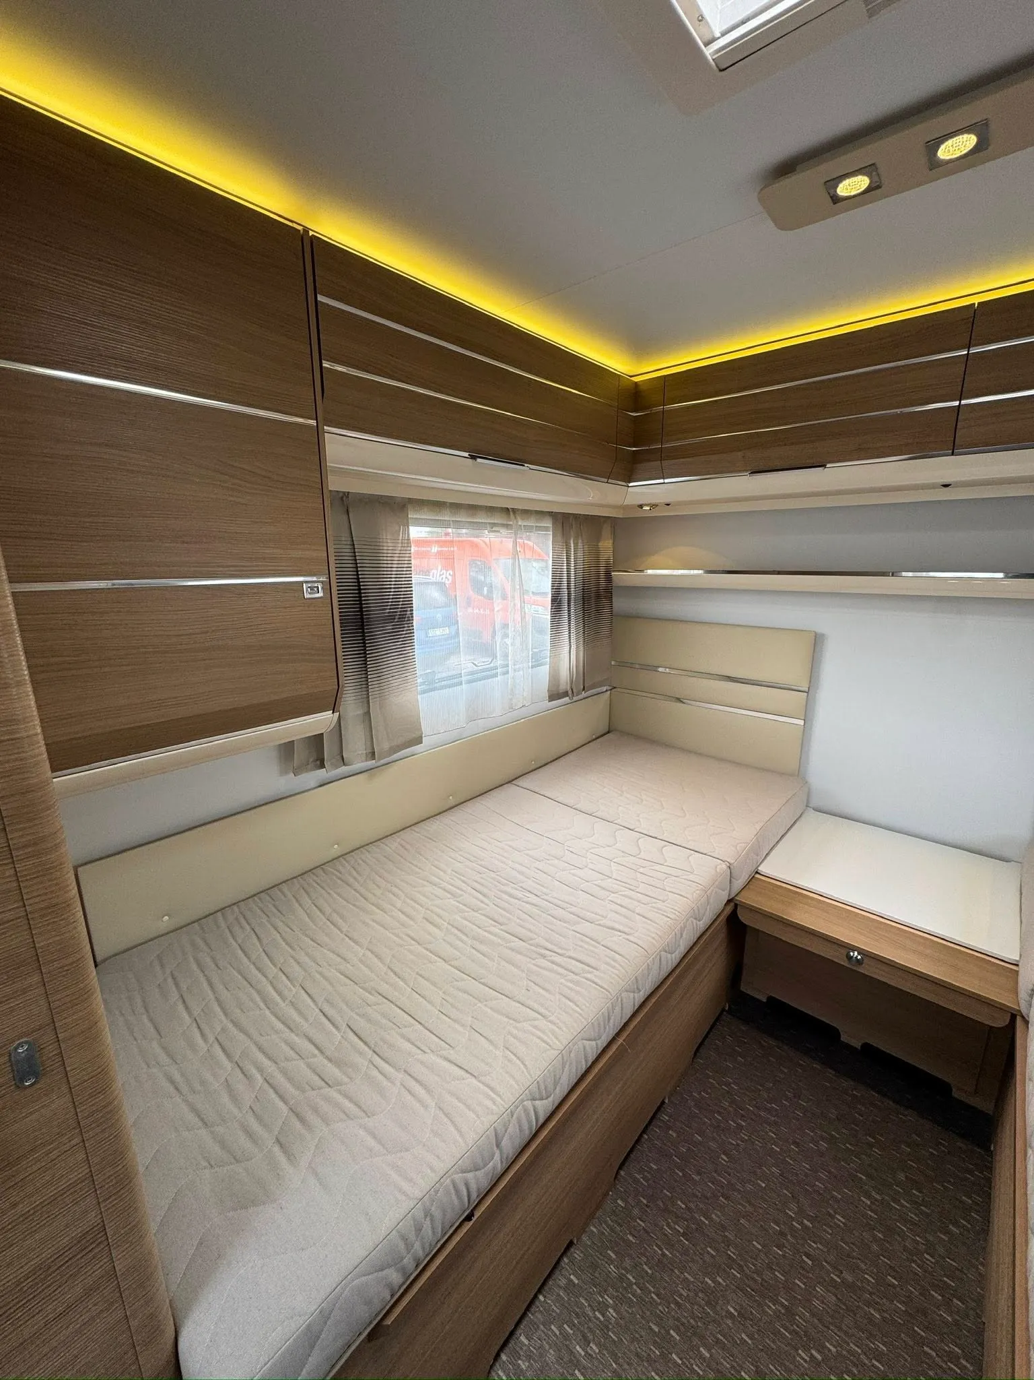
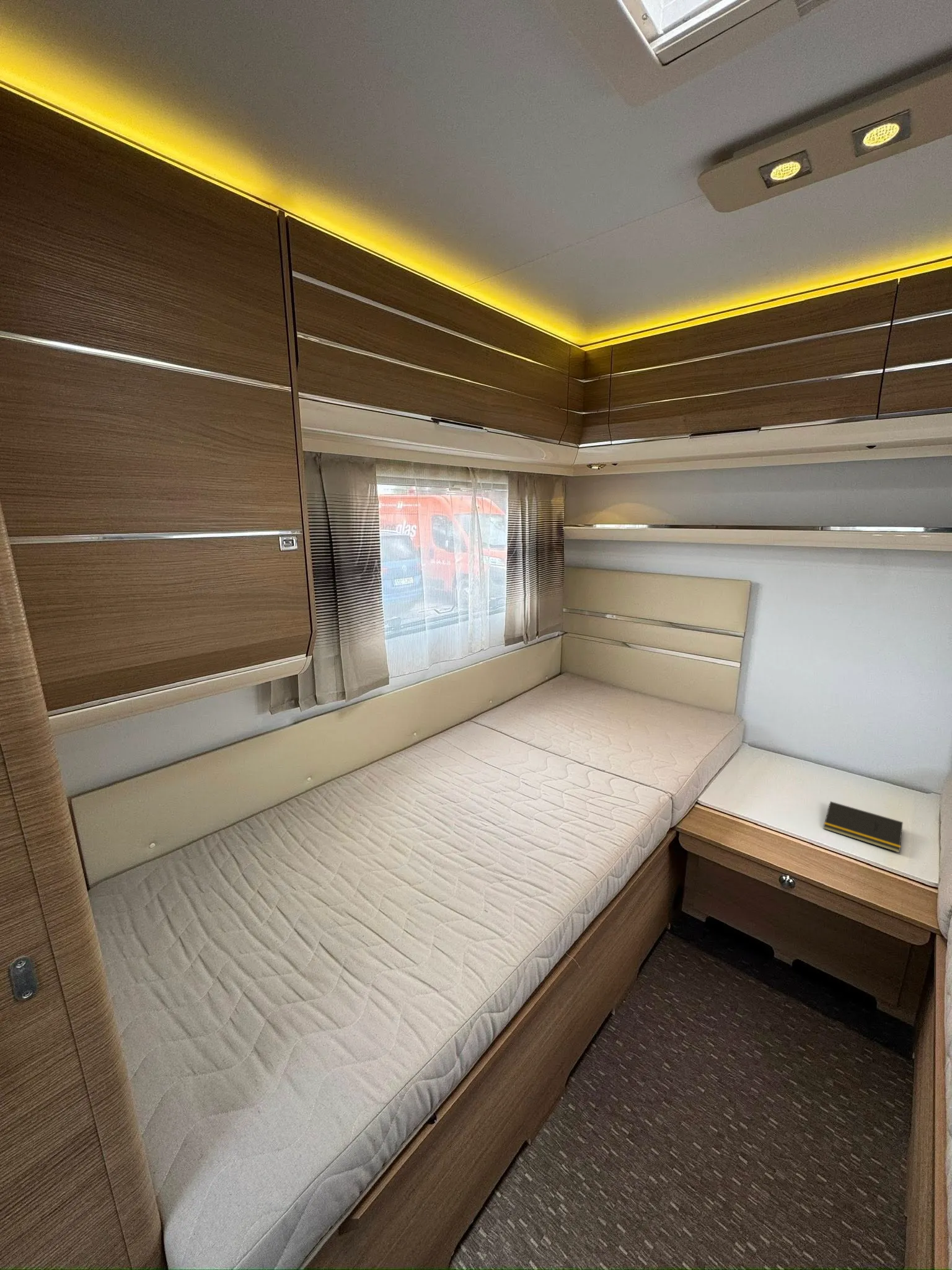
+ notepad [823,801,904,853]
